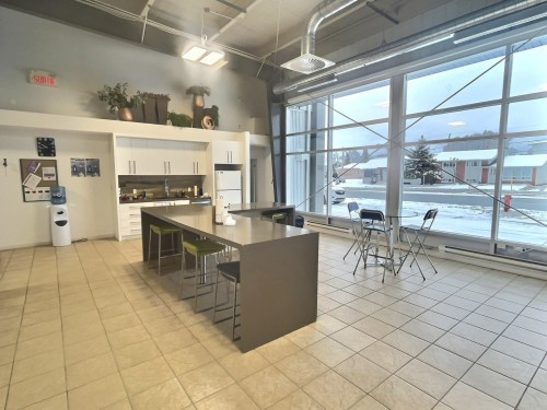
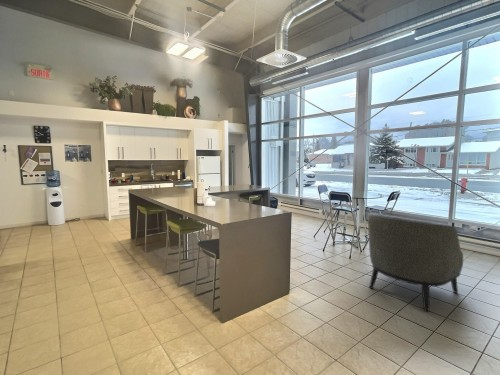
+ armchair [367,212,464,313]
